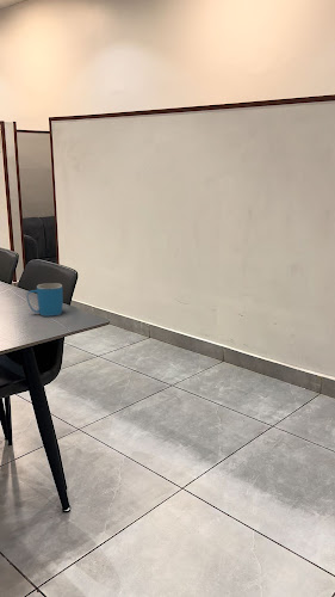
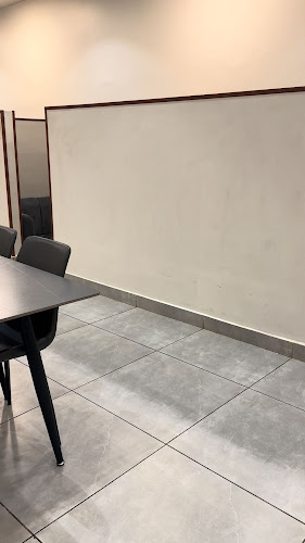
- mug [26,282,64,318]
